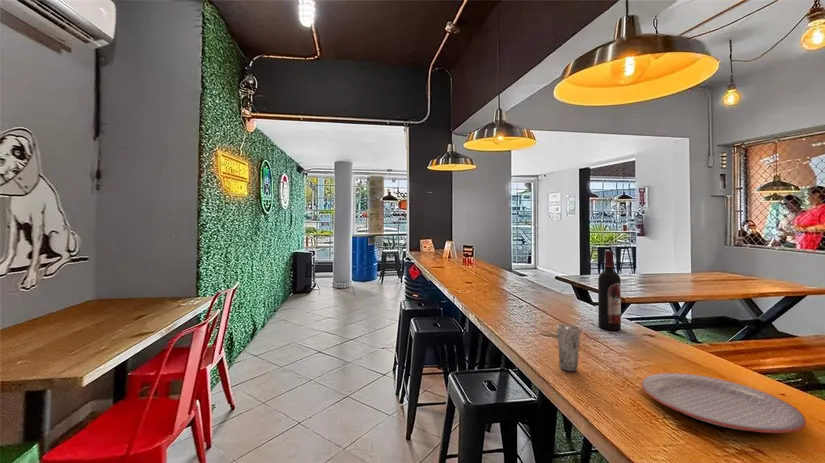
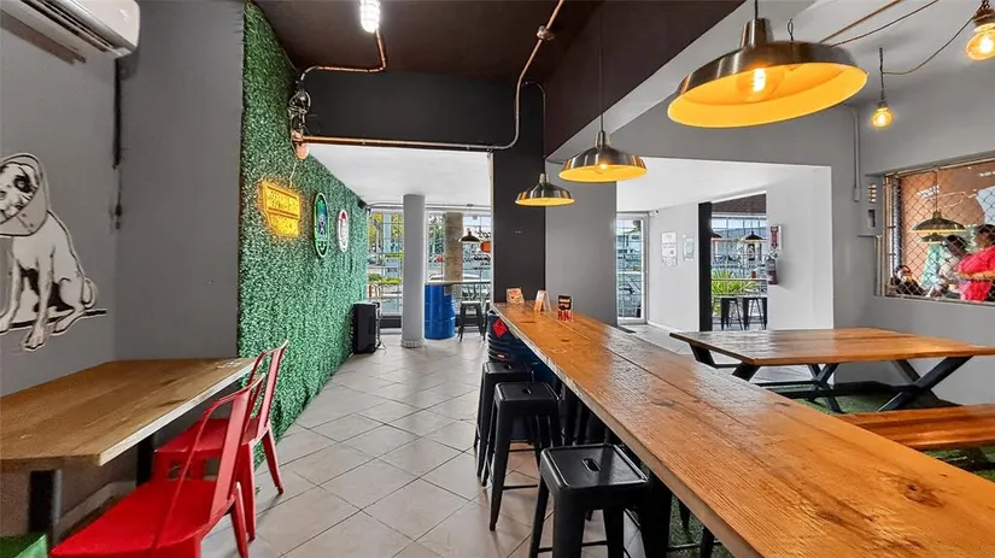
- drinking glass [556,323,581,372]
- plate [641,372,807,434]
- wine bottle [597,250,622,331]
